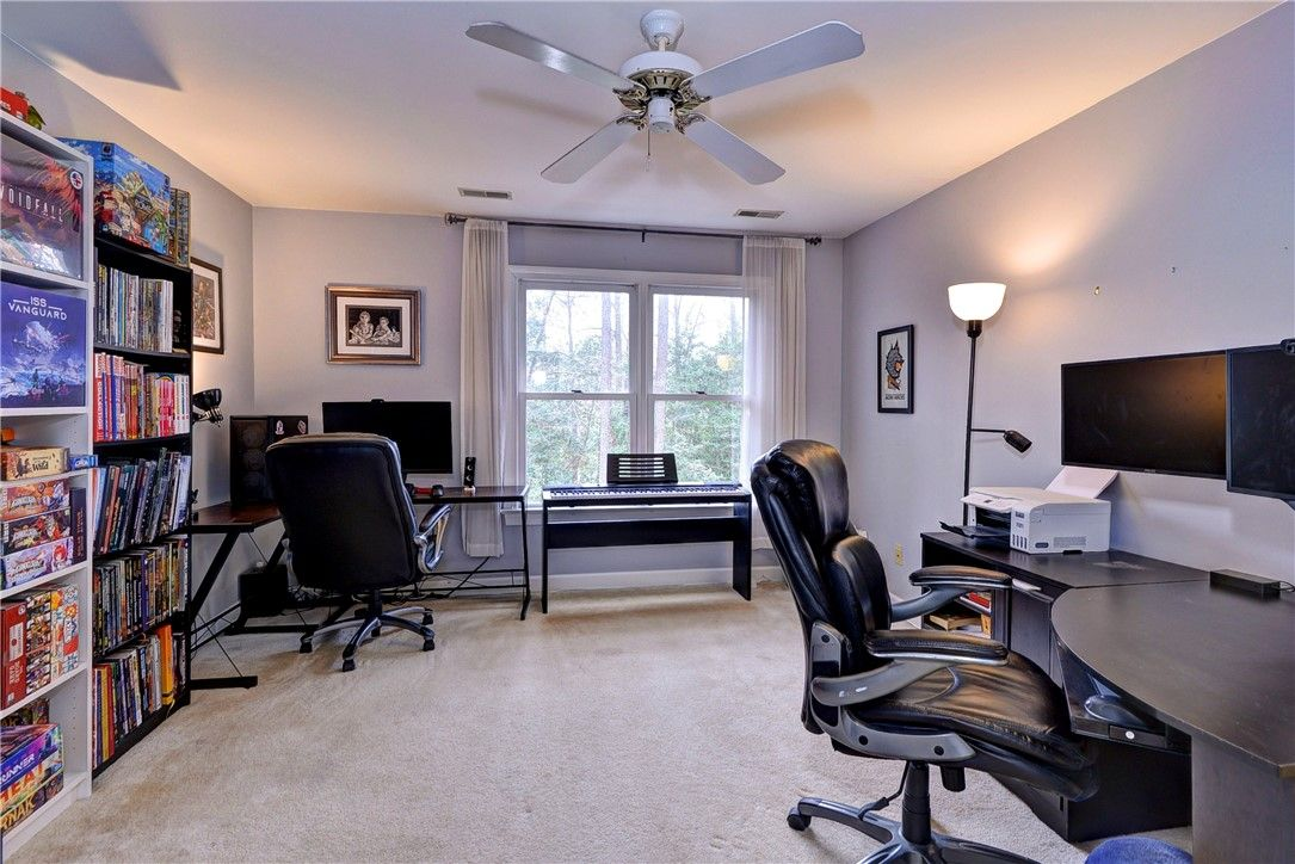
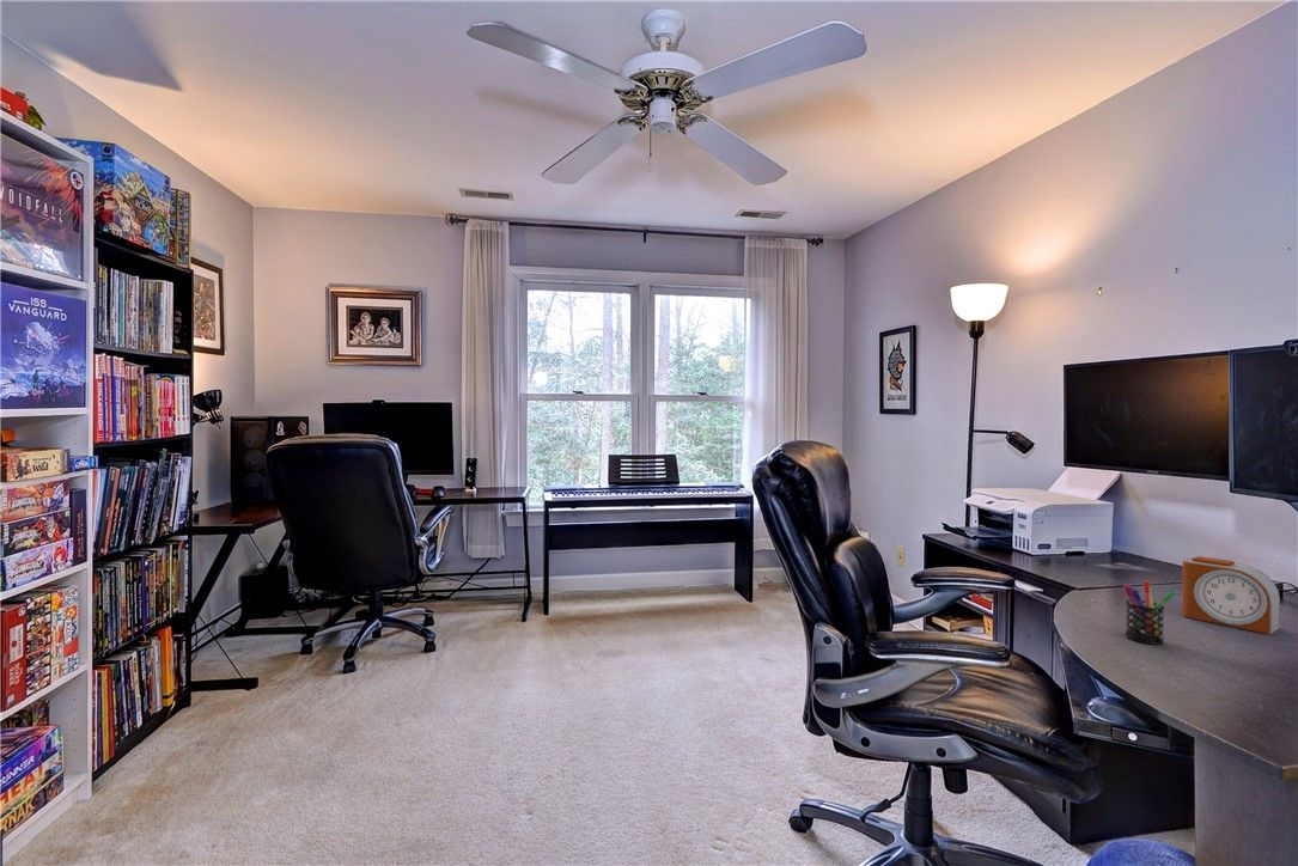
+ pen holder [1122,580,1176,646]
+ alarm clock [1181,555,1281,635]
